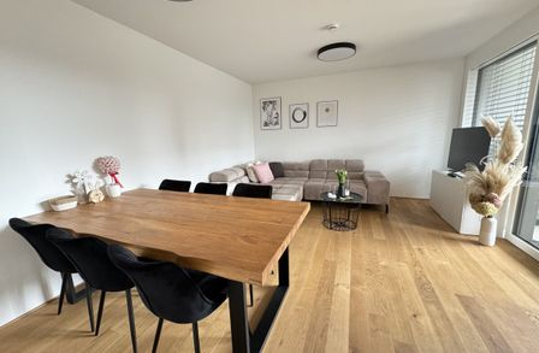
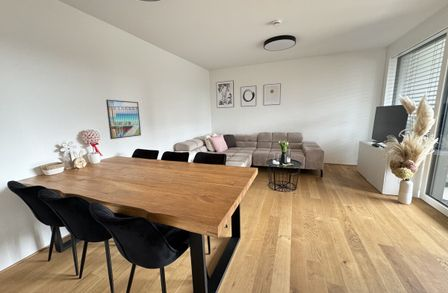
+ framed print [105,99,142,140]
